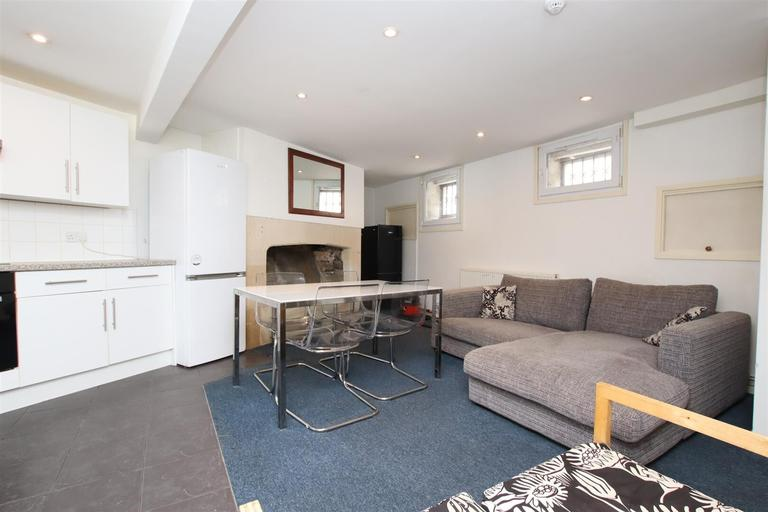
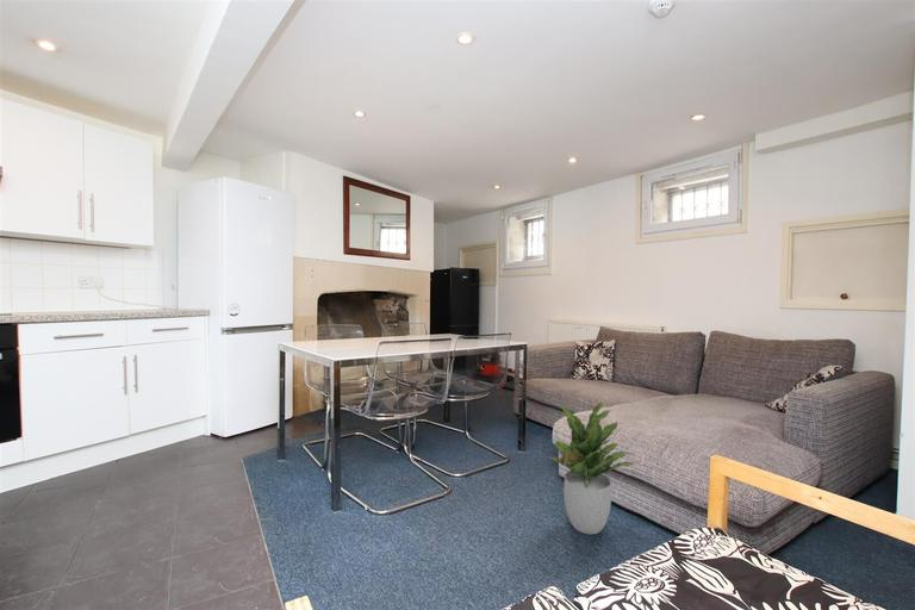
+ potted plant [547,400,636,536]
